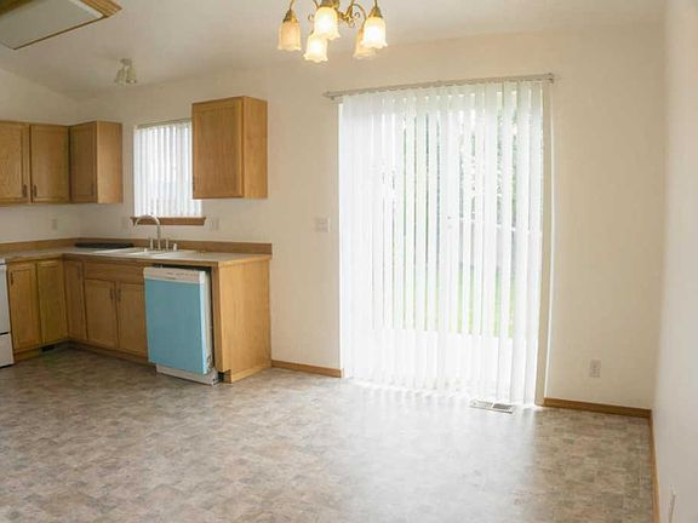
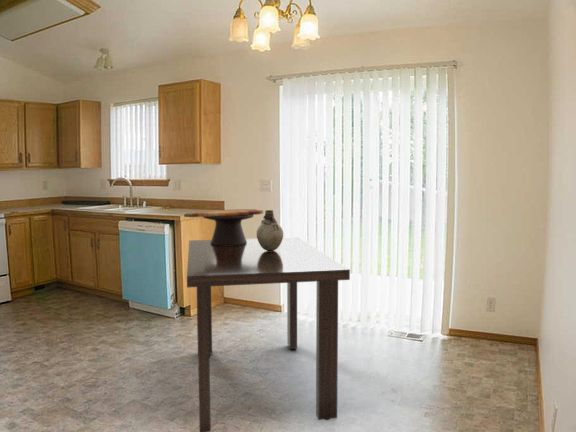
+ dining table [186,236,351,432]
+ vase [256,209,284,251]
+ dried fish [183,208,264,246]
